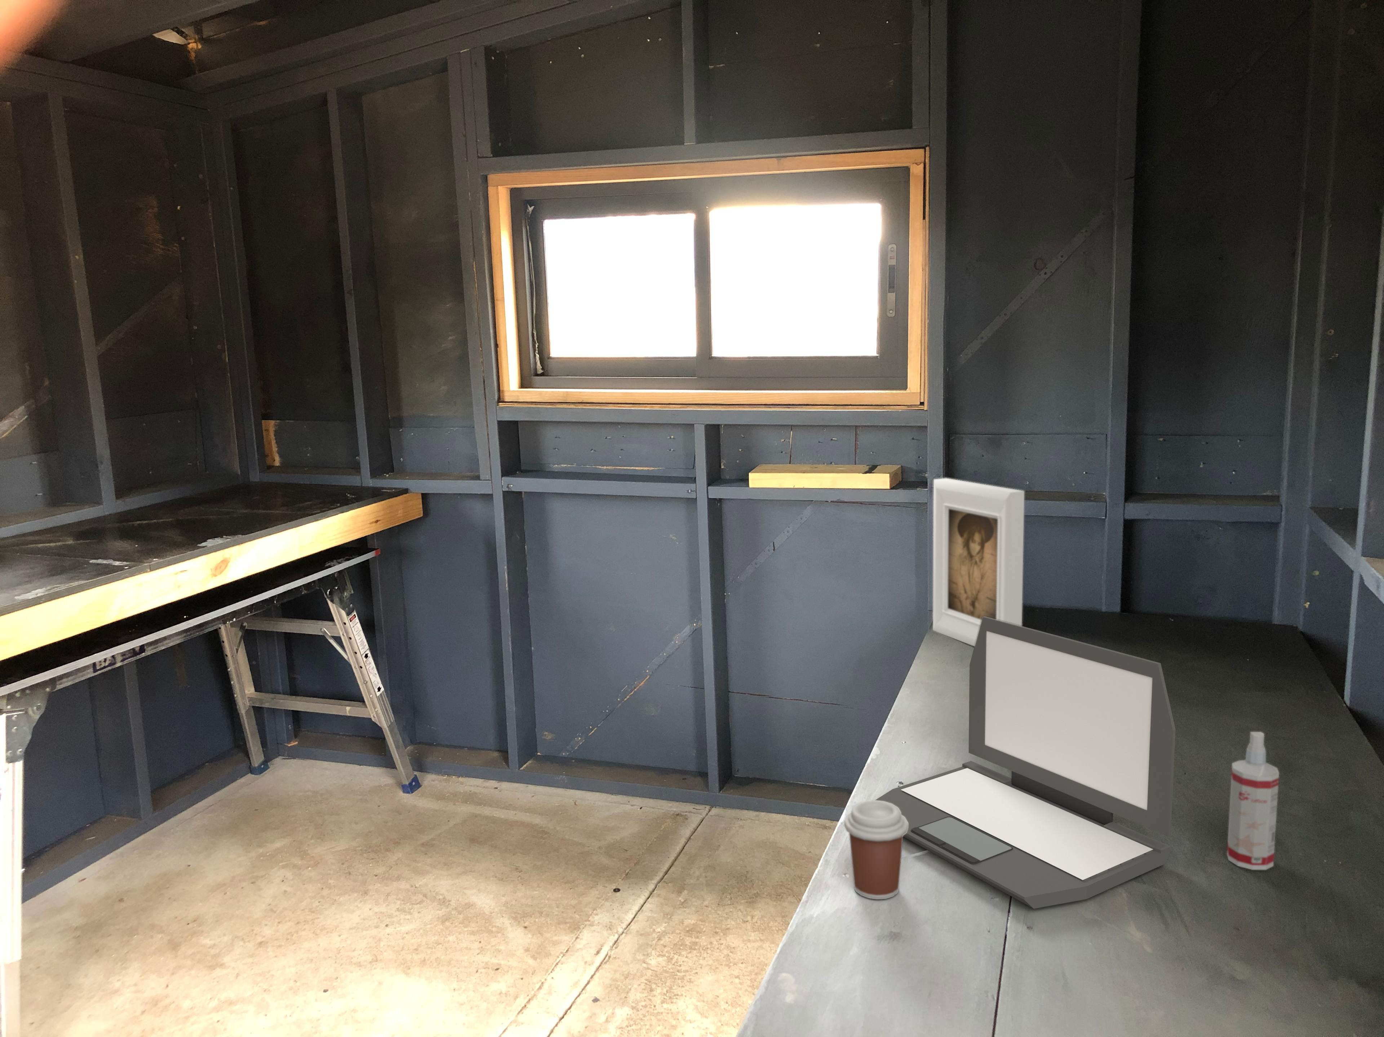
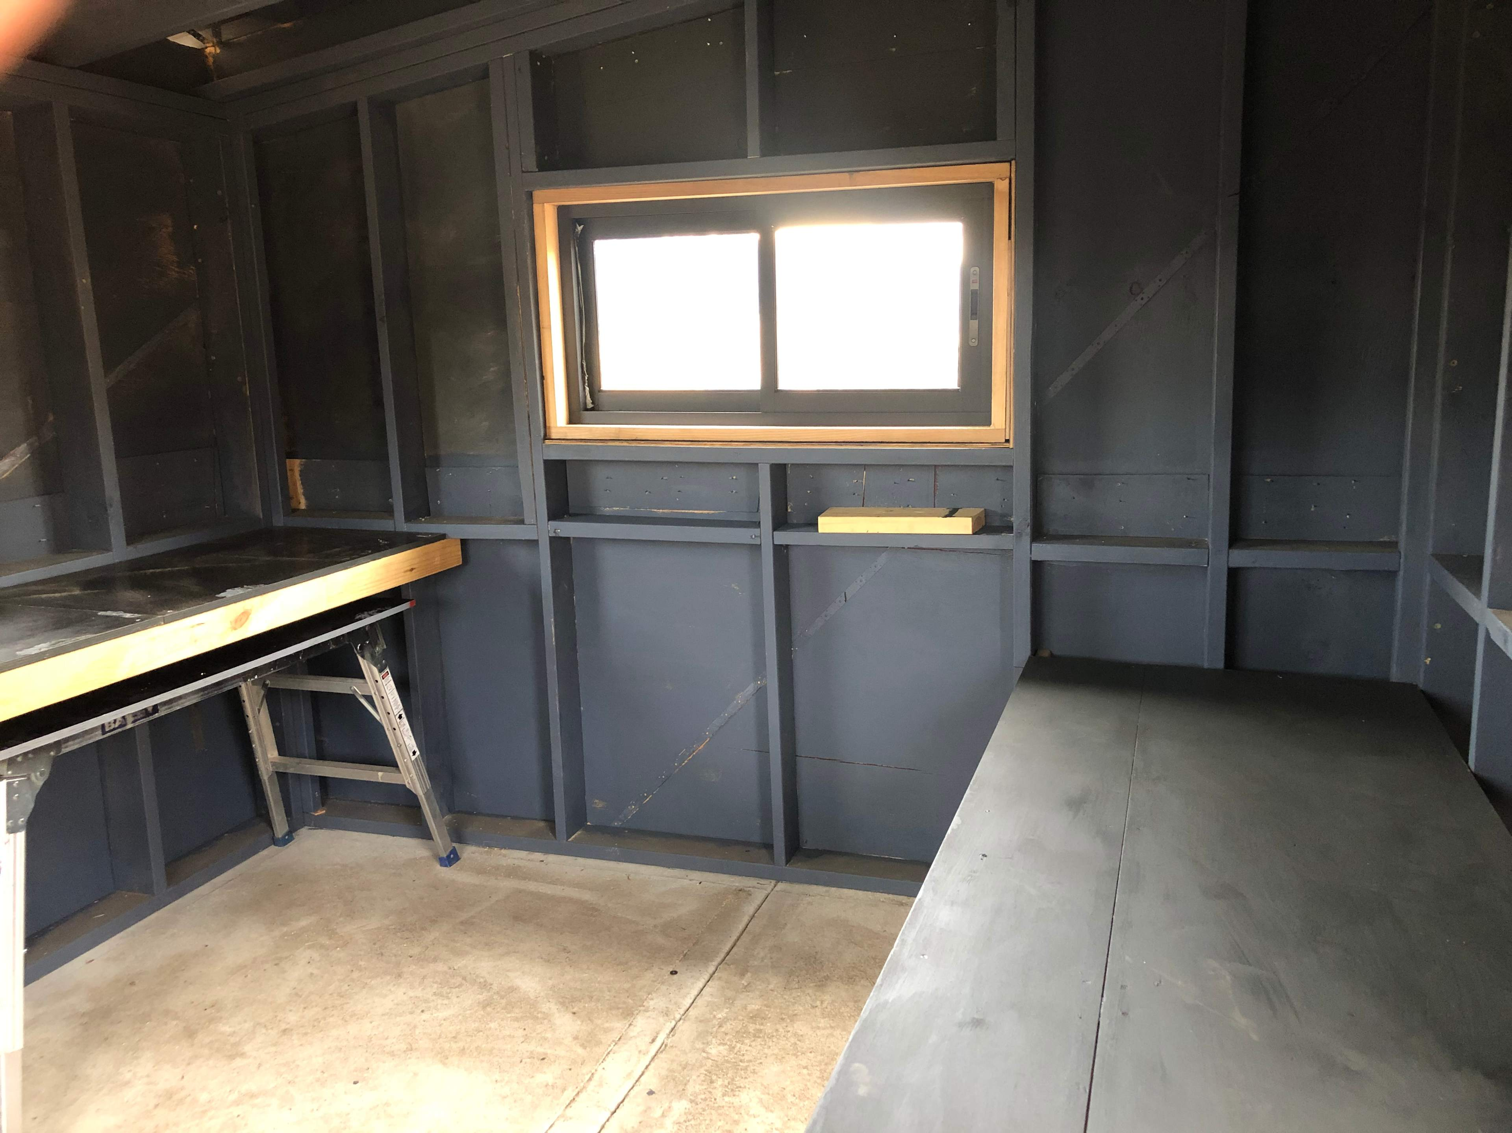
- picture frame [933,478,1024,647]
- laptop [875,617,1176,910]
- spray bottle [1227,731,1279,870]
- coffee cup [843,800,908,900]
